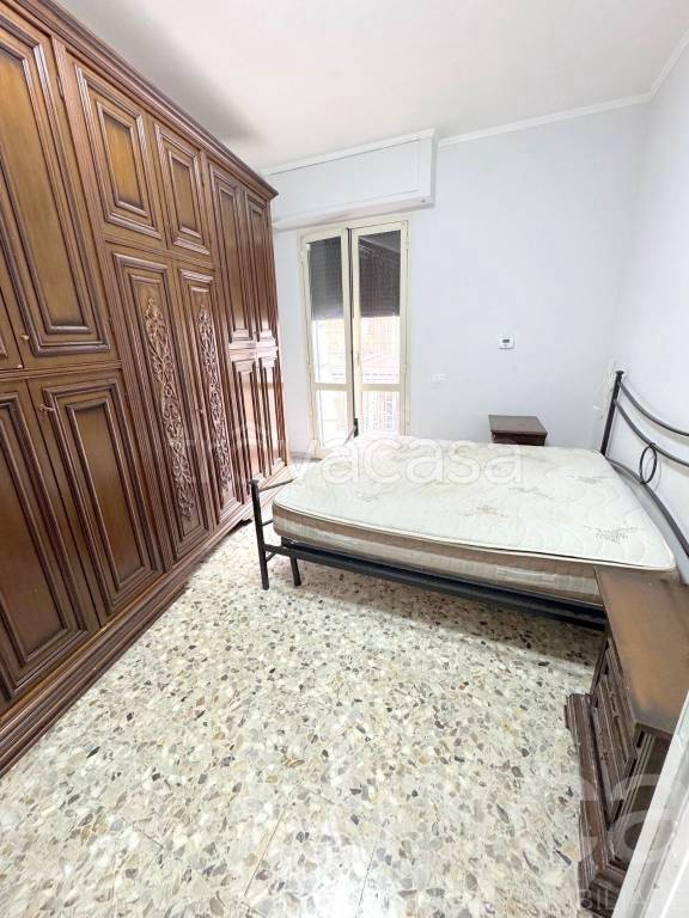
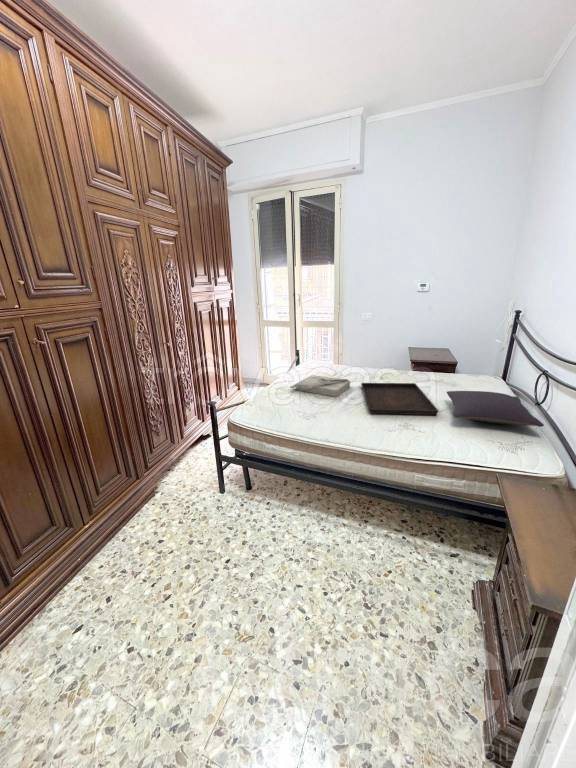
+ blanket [289,374,352,398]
+ serving tray [360,382,439,416]
+ pillow [446,390,545,428]
